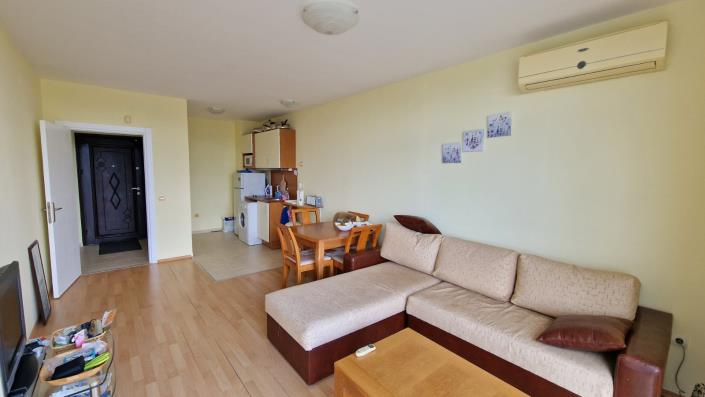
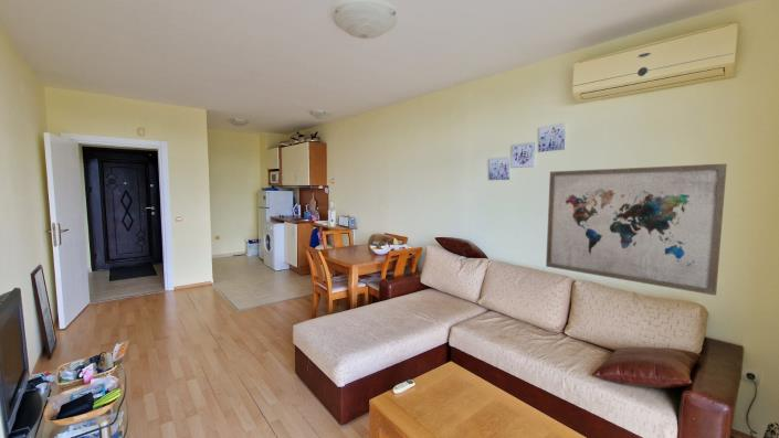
+ wall art [545,162,728,297]
